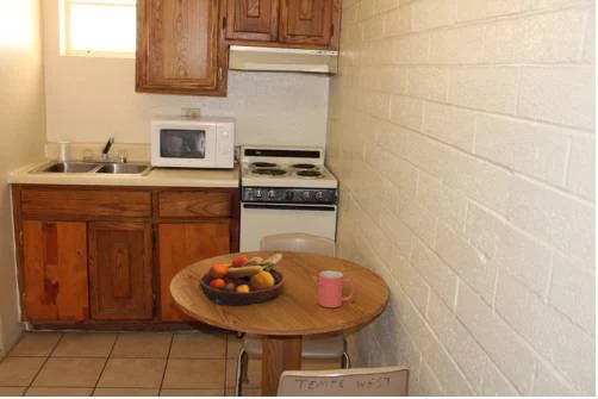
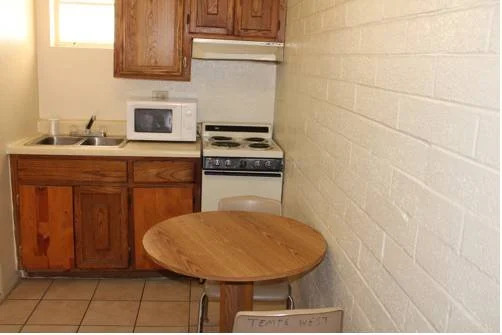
- fruit bowl [198,253,286,307]
- mug [317,269,355,308]
